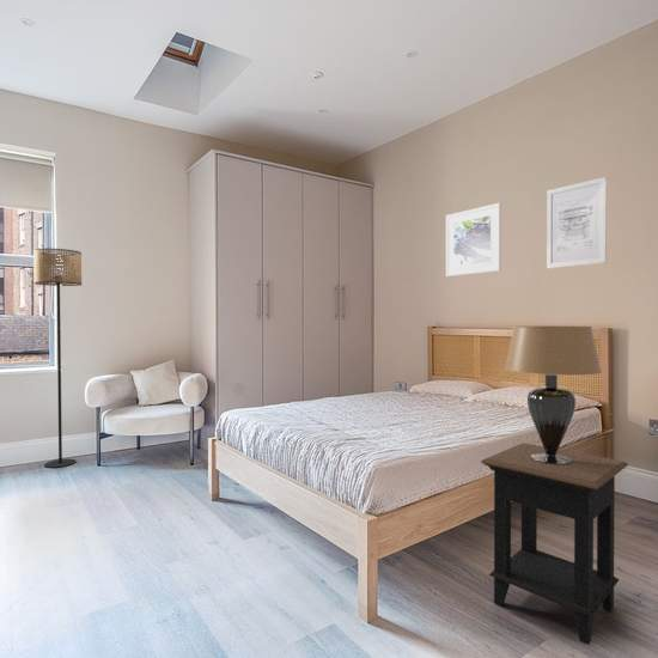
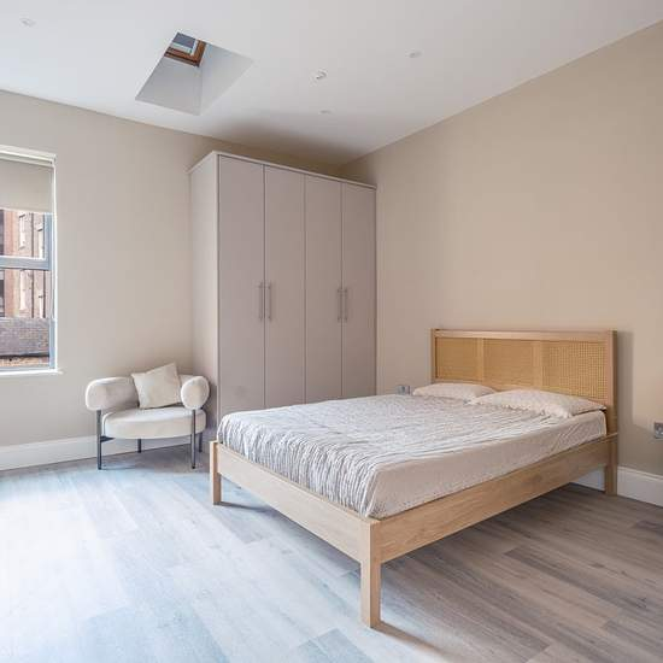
- table lamp [504,325,603,464]
- side table [480,441,629,646]
- floor lamp [32,248,83,469]
- wall art [546,176,608,269]
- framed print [445,202,502,278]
